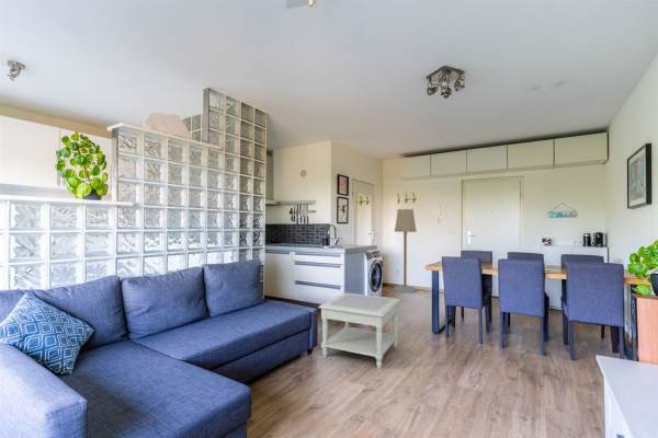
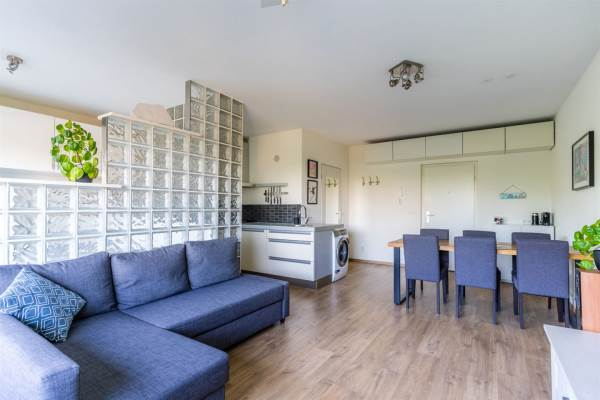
- side table [317,292,402,370]
- floor lamp [393,208,418,293]
